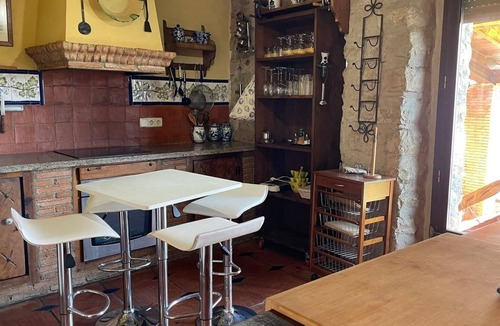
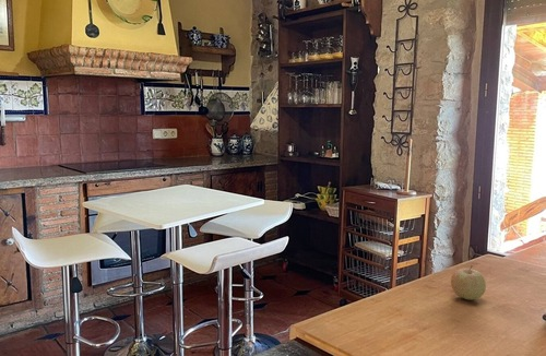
+ fruit [450,264,487,301]
